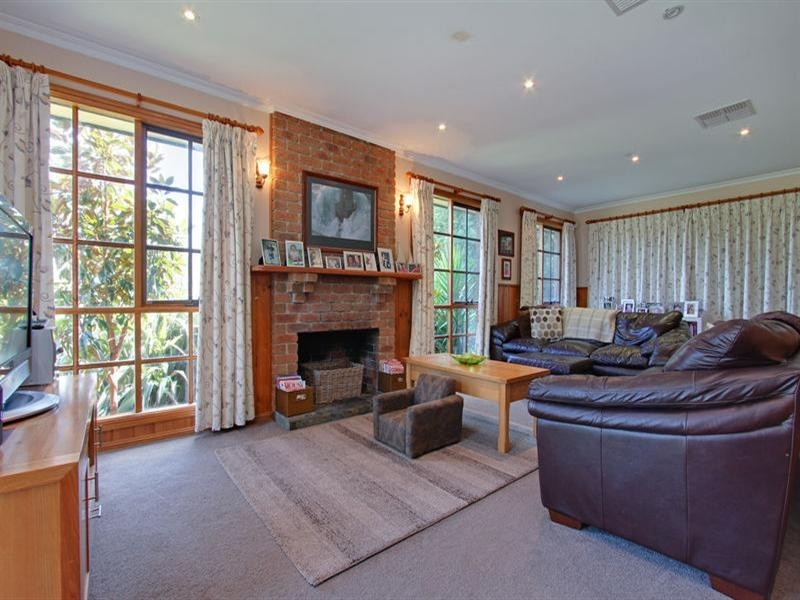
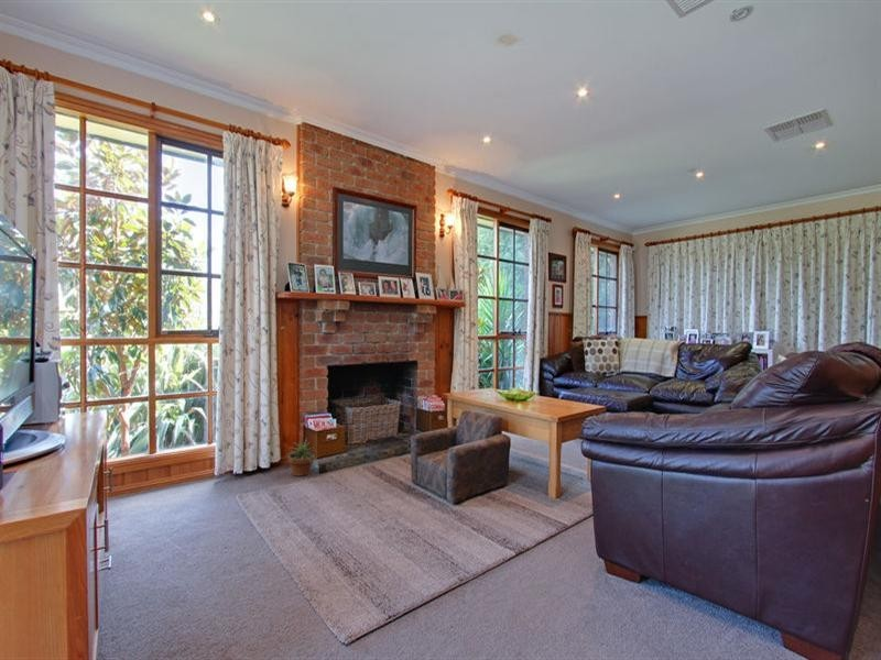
+ potted plant [286,437,318,477]
